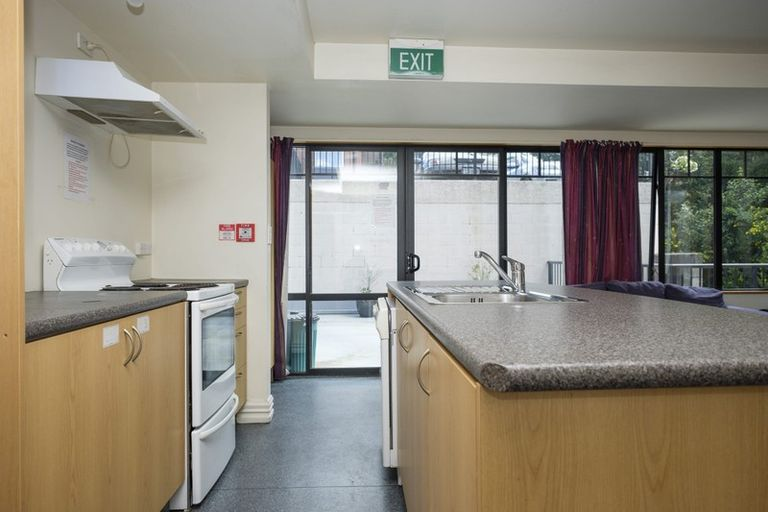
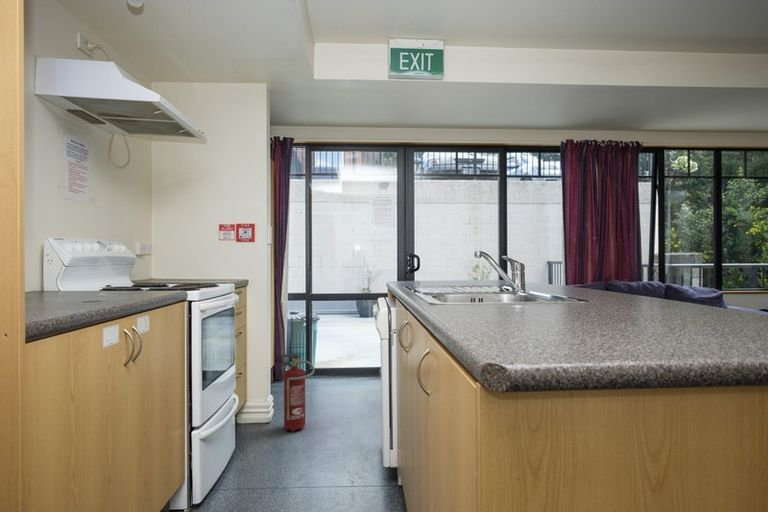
+ fire extinguisher [278,353,316,433]
